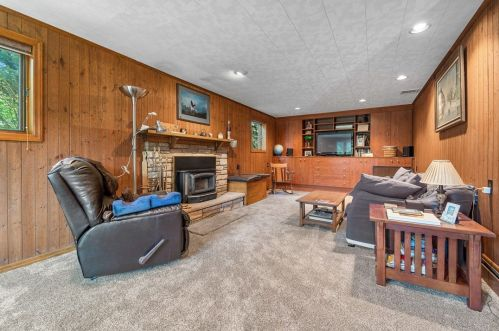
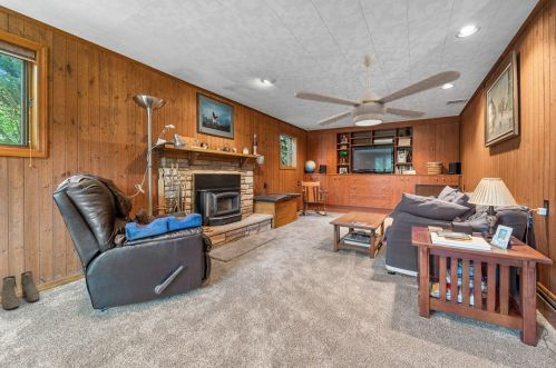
+ boots [0,270,41,310]
+ ceiling fan [294,53,462,128]
